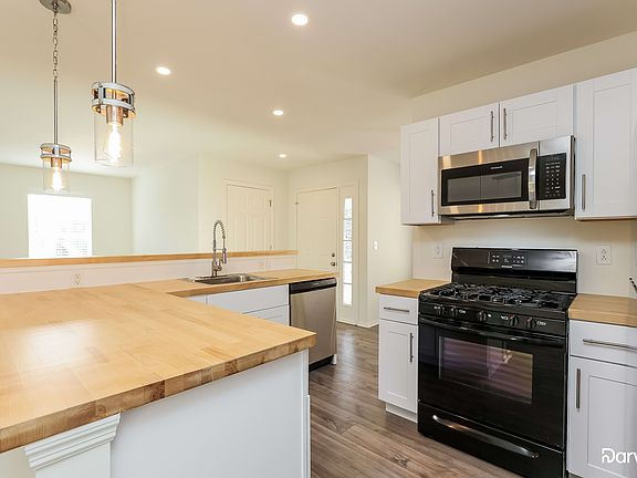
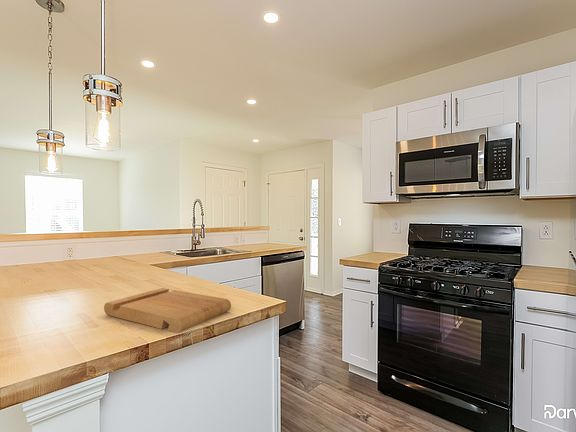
+ cutting board [103,287,232,334]
